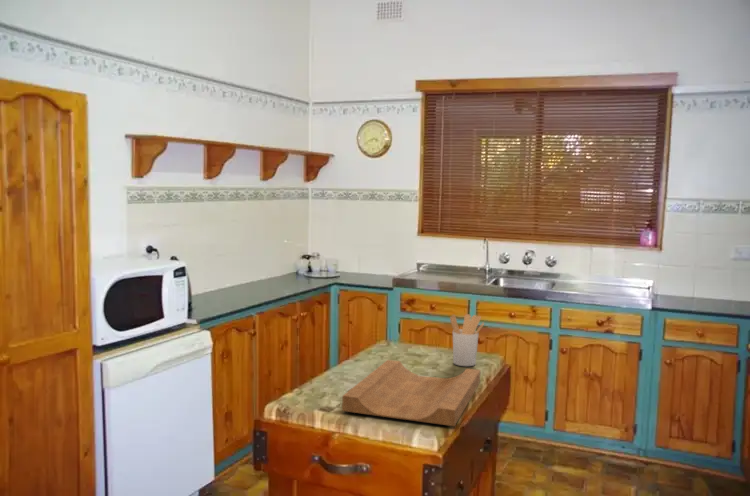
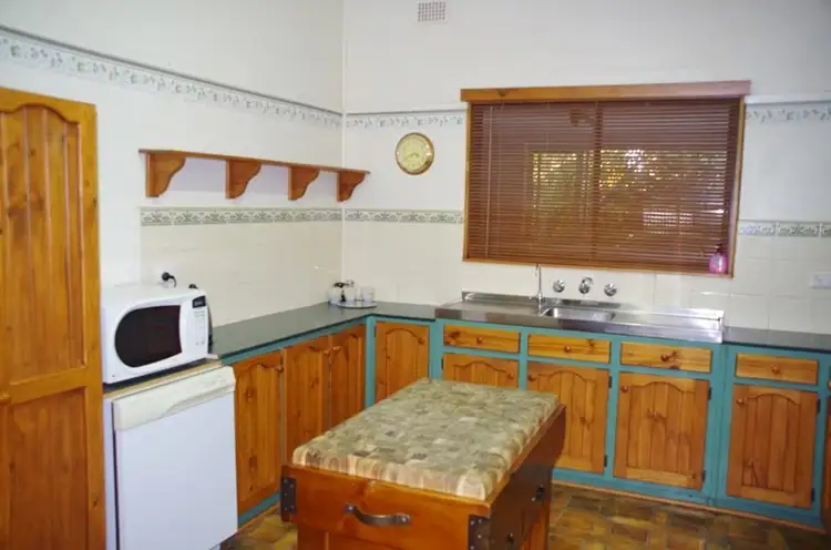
- utensil holder [449,313,485,367]
- cutting board [341,359,482,427]
